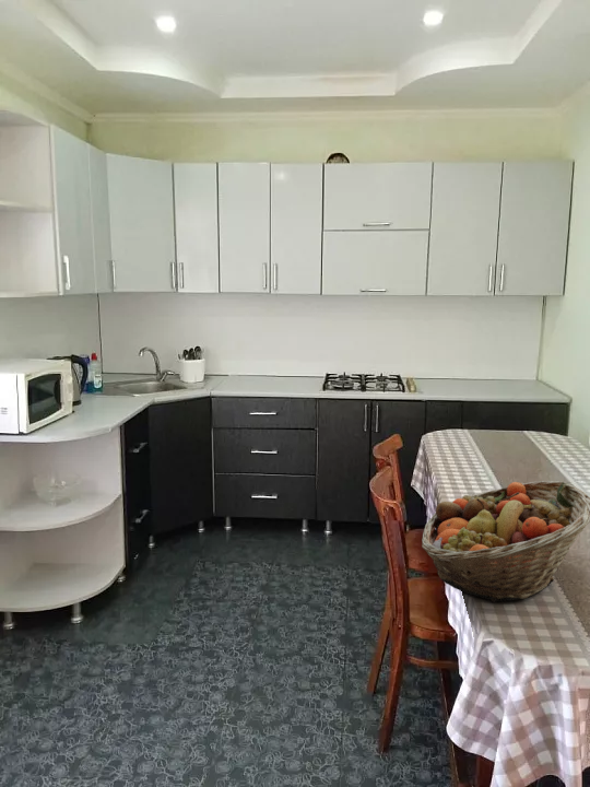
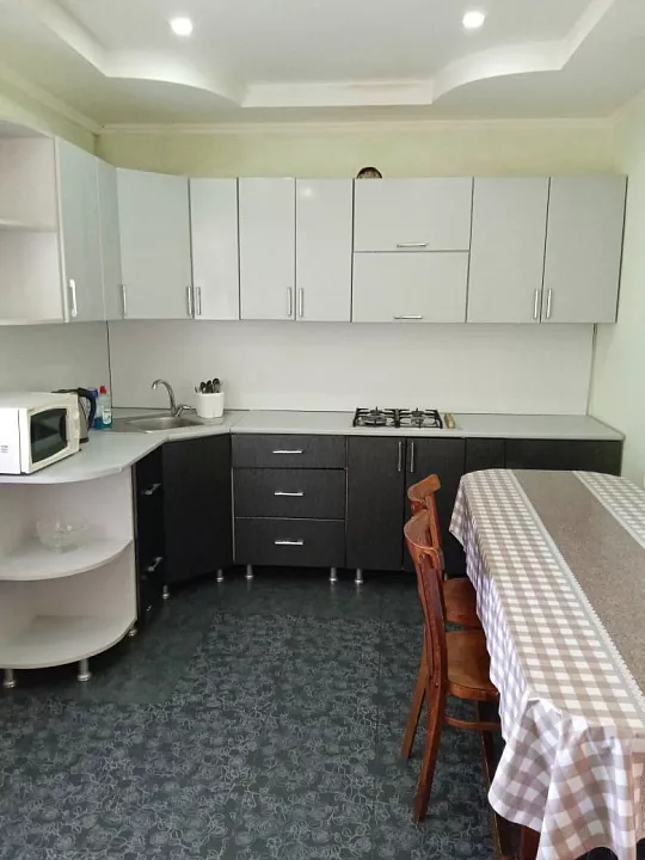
- fruit basket [421,480,590,603]
